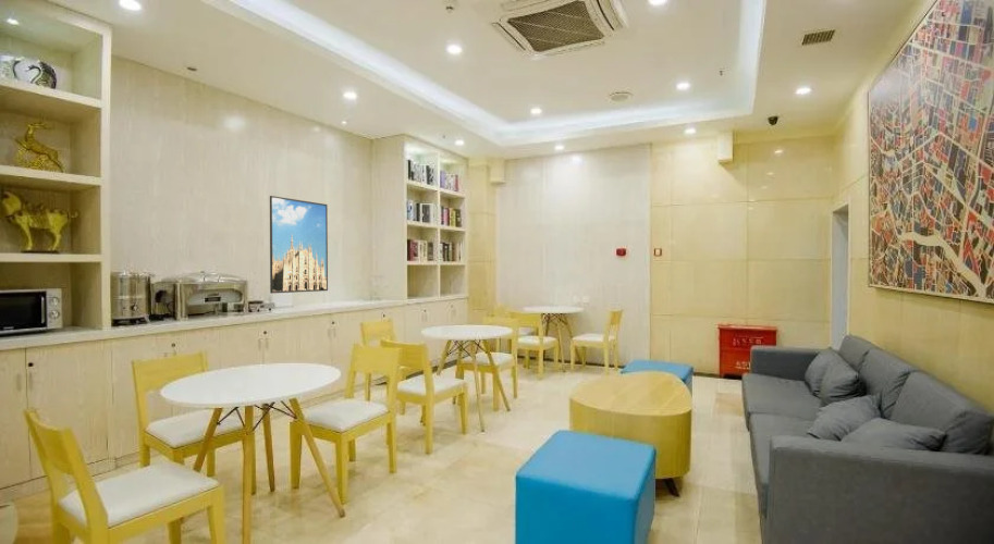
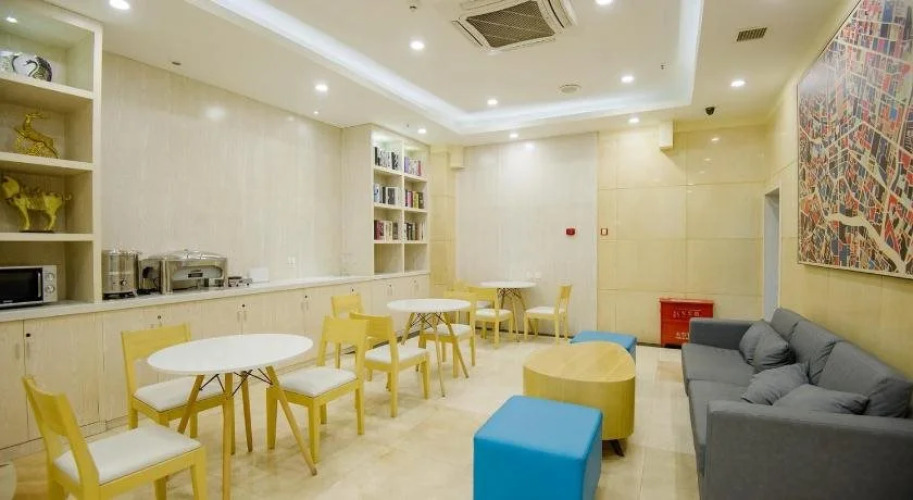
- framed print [269,195,329,294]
